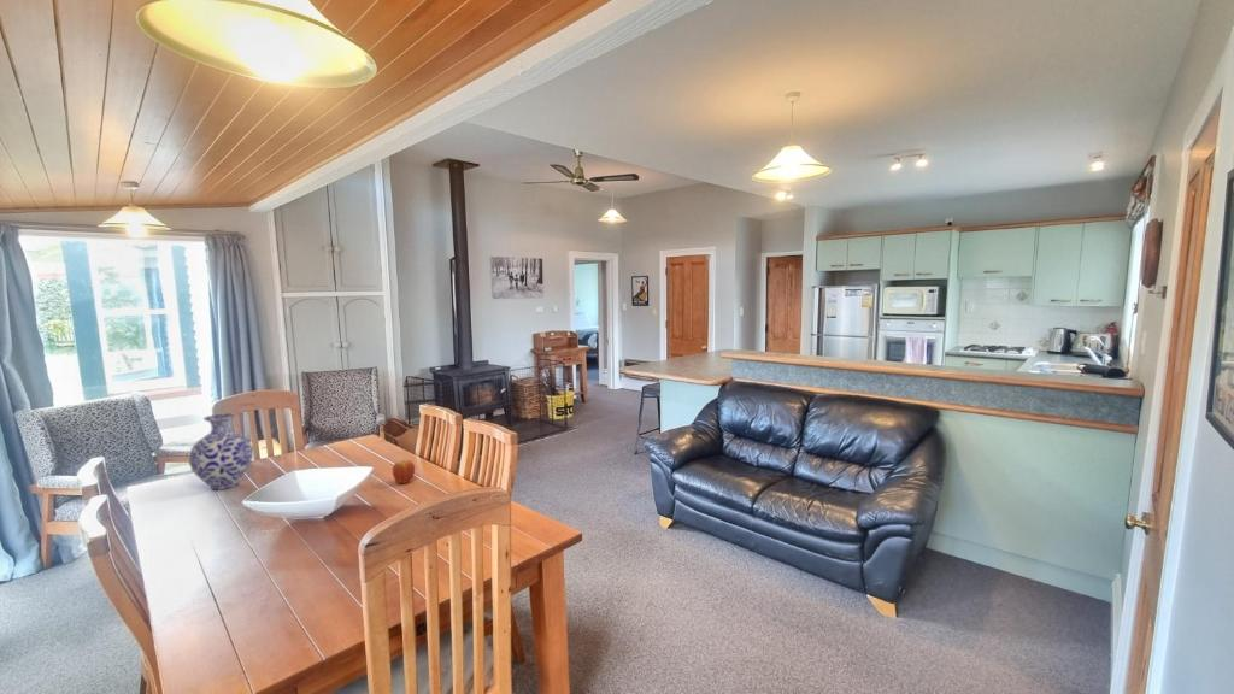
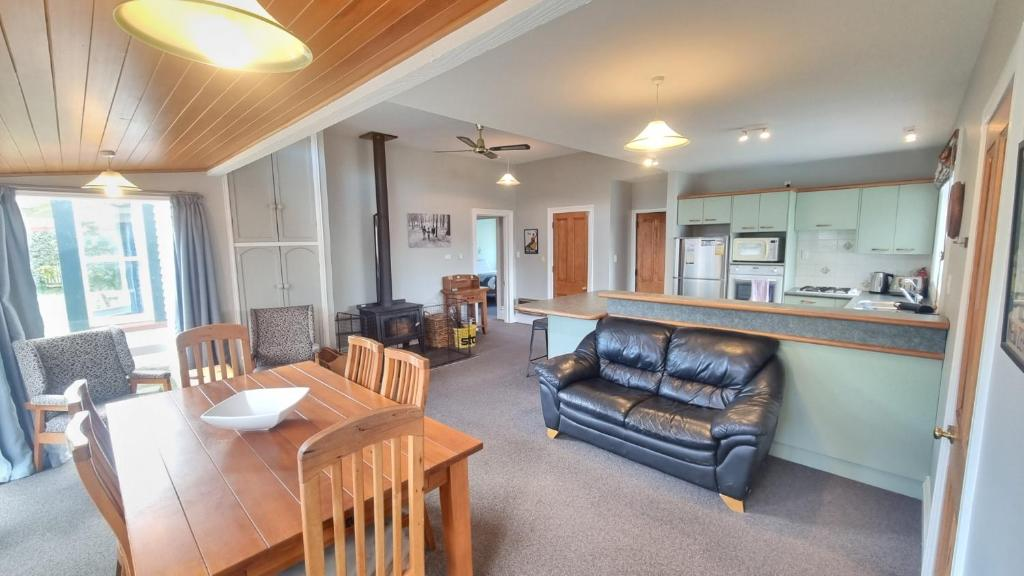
- fruit [392,458,416,484]
- vase [188,412,254,490]
